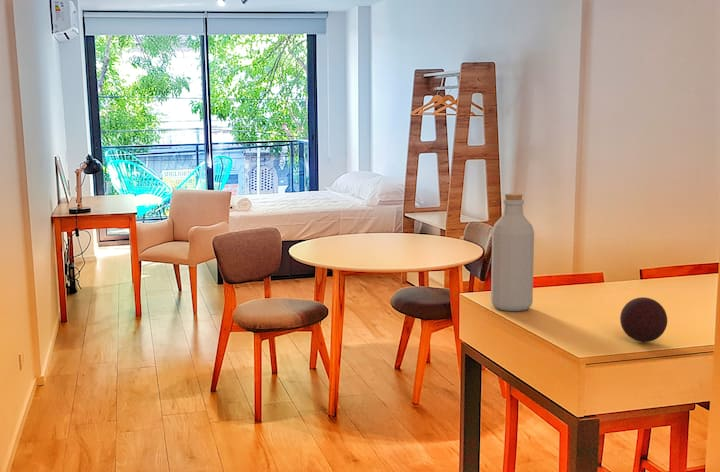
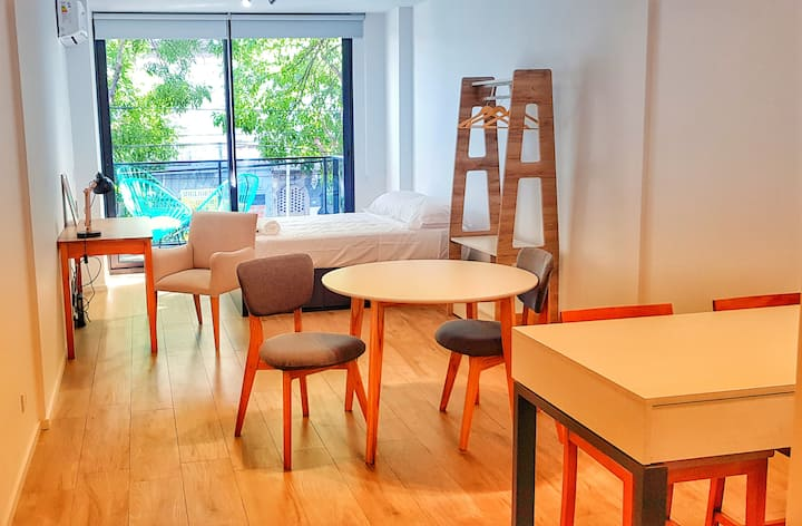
- decorative ball [619,296,668,343]
- bottle [490,192,535,312]
